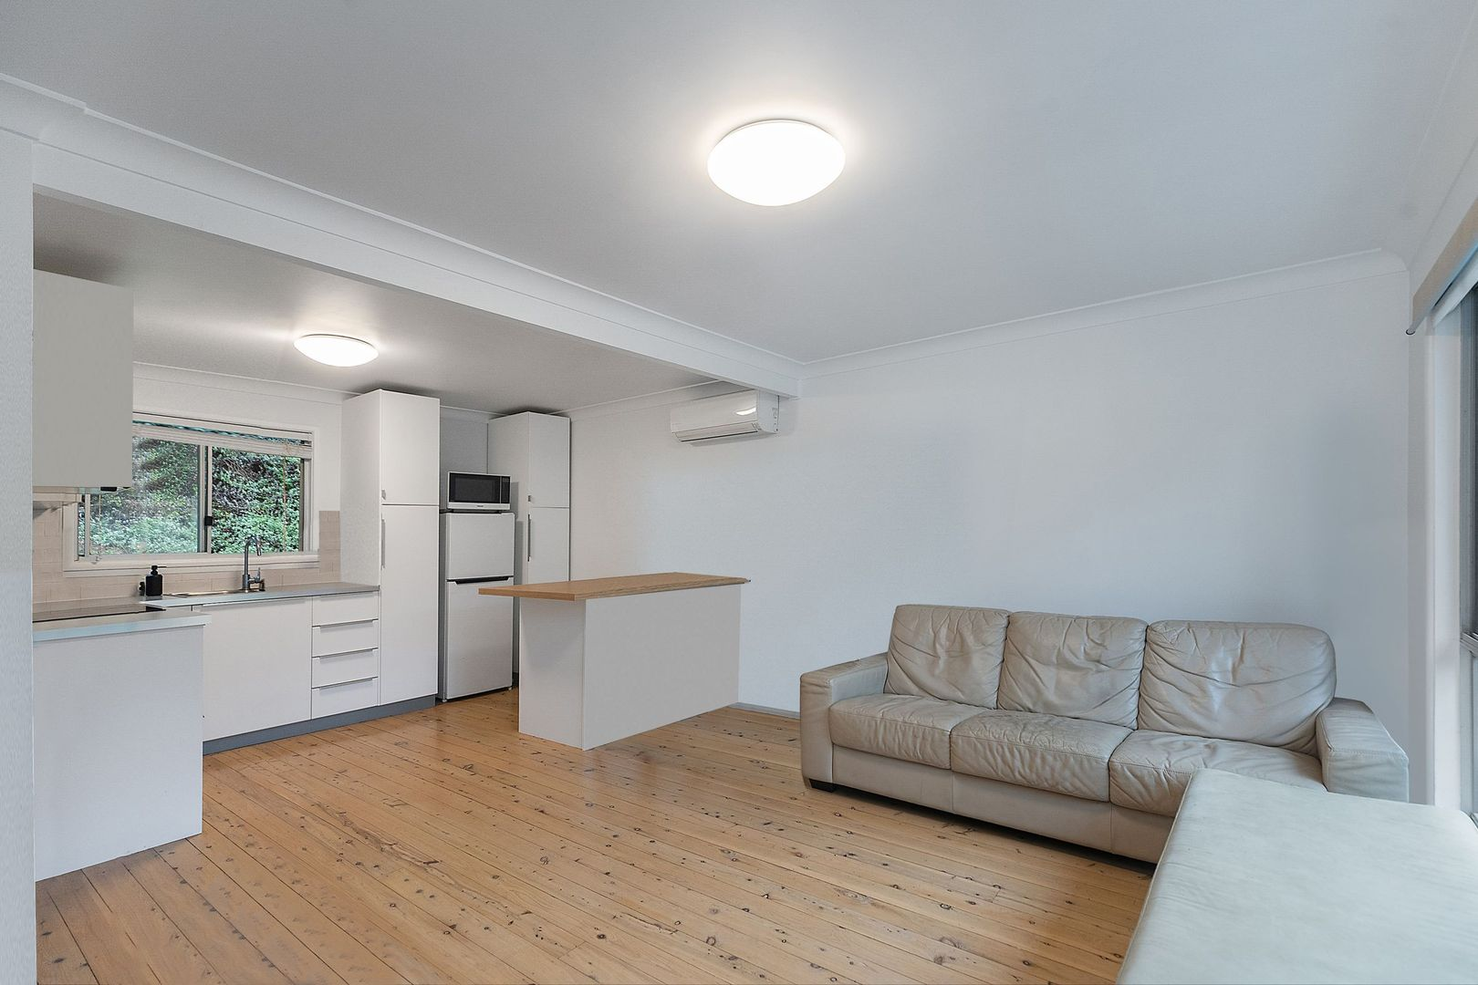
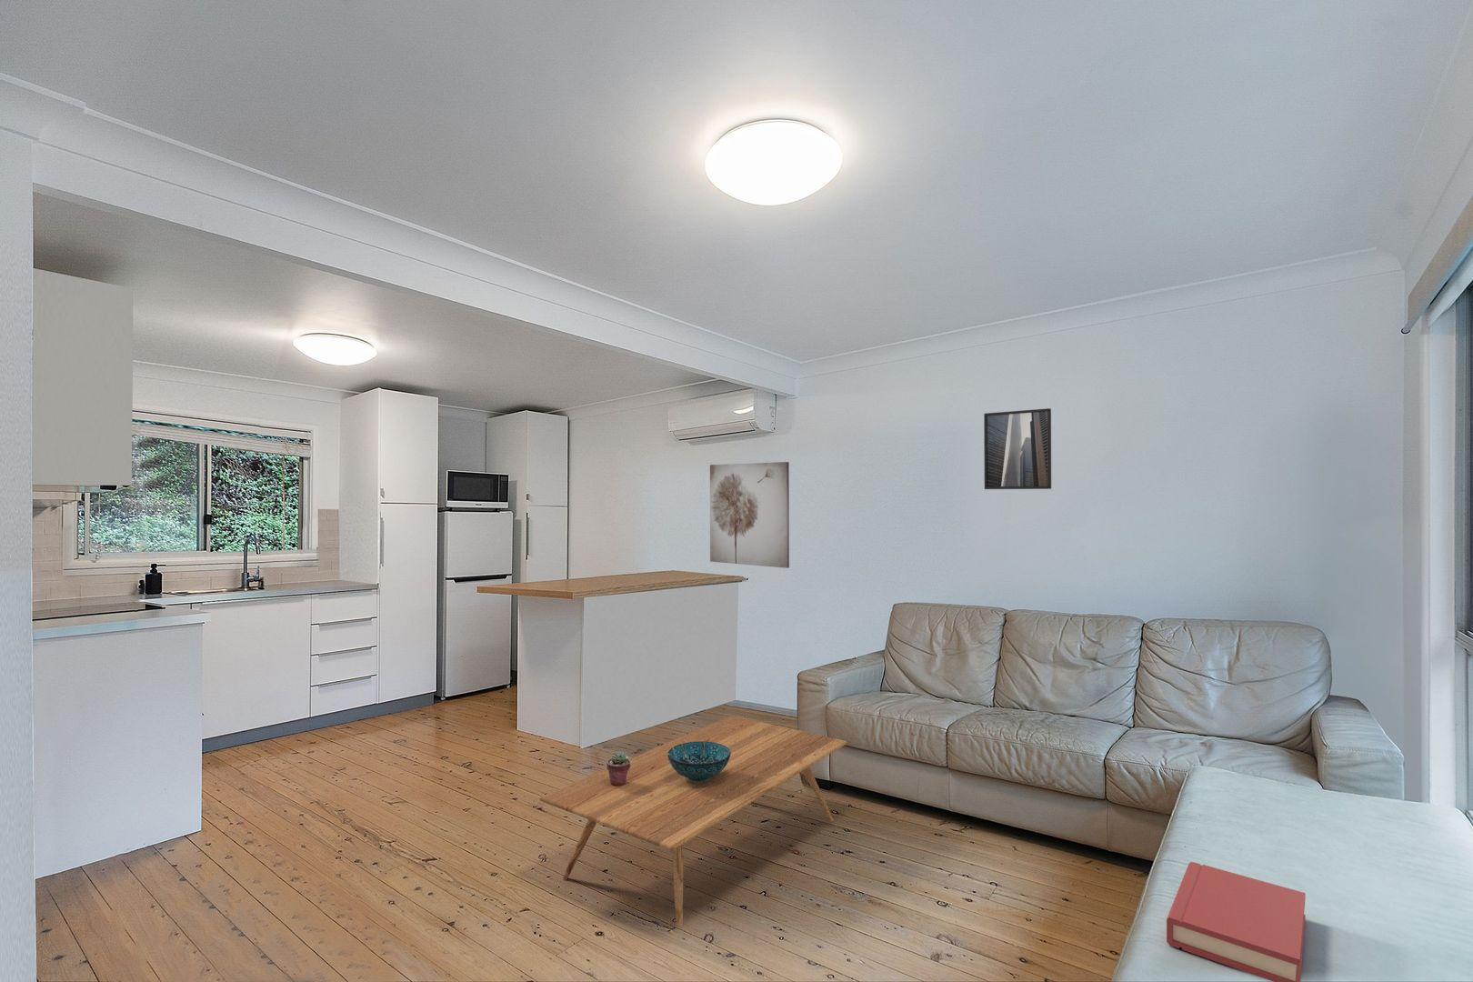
+ hardback book [1166,861,1306,982]
+ potted succulent [606,751,630,787]
+ wall art [709,461,790,569]
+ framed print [983,408,1052,490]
+ decorative bowl [667,742,731,781]
+ coffee table [538,715,847,927]
